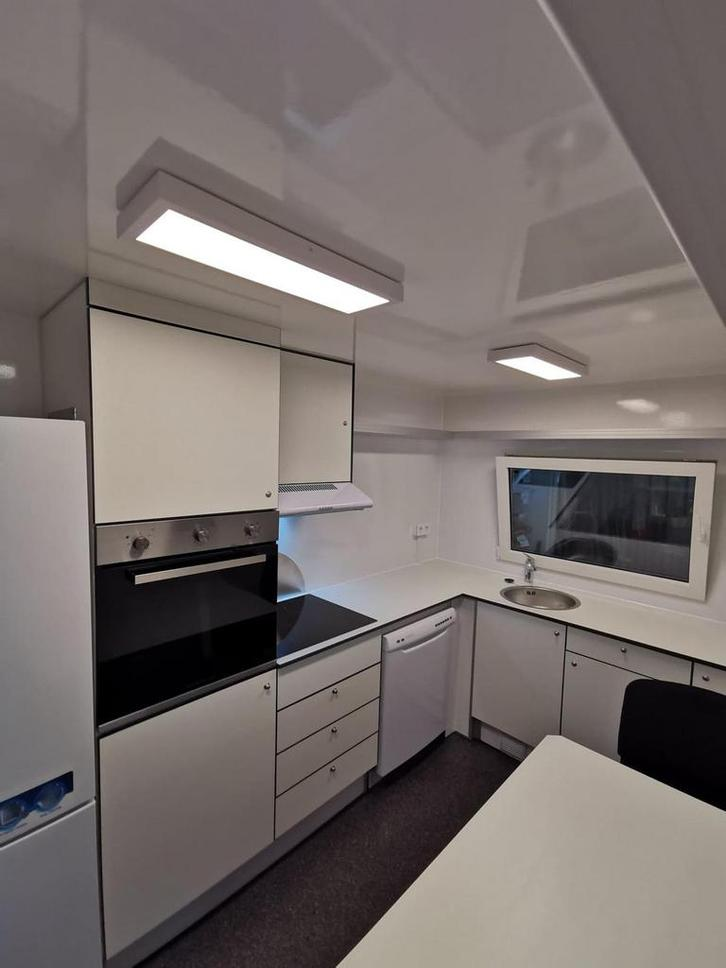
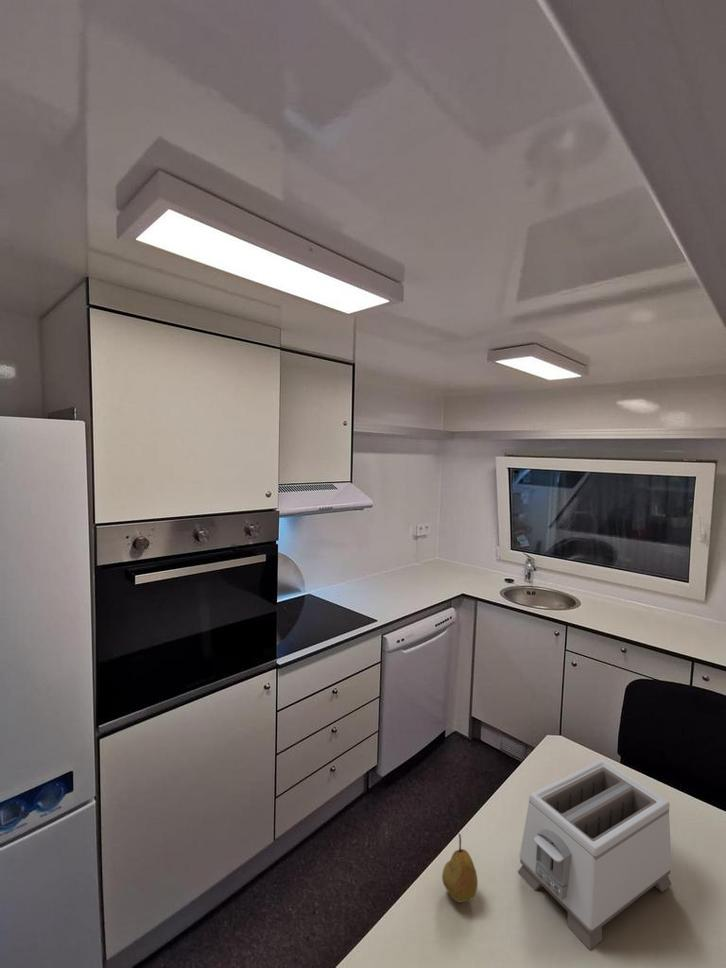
+ toaster [517,758,672,951]
+ fruit [441,832,479,903]
